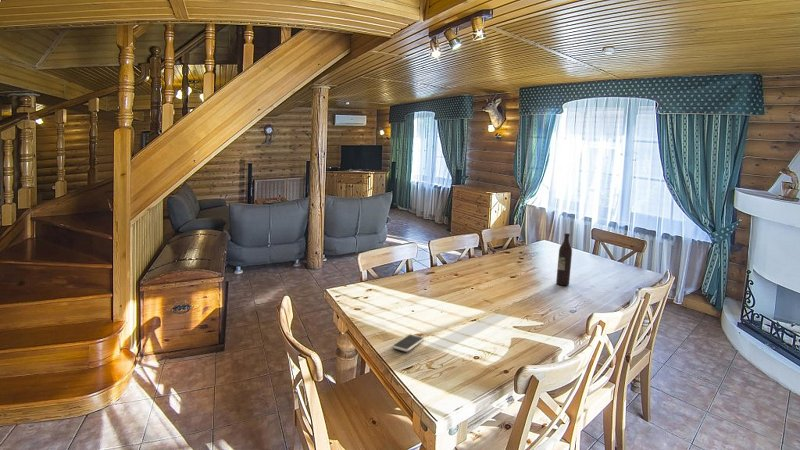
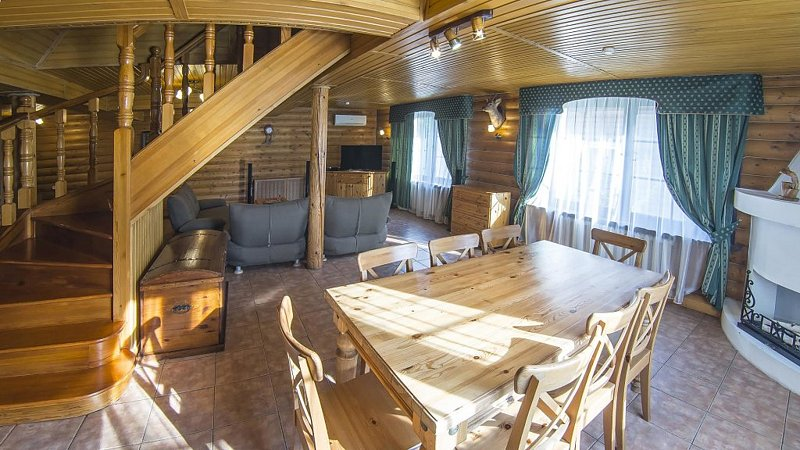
- wine bottle [555,232,573,286]
- smartphone [391,333,425,353]
